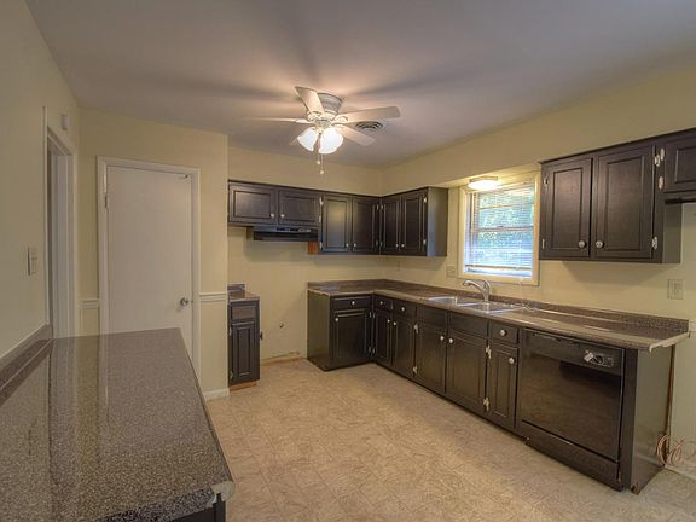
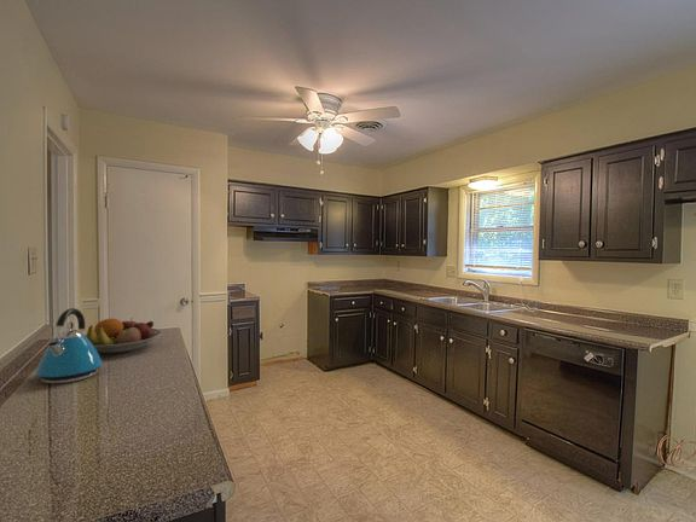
+ fruit bowl [83,318,163,354]
+ kettle [34,307,104,384]
